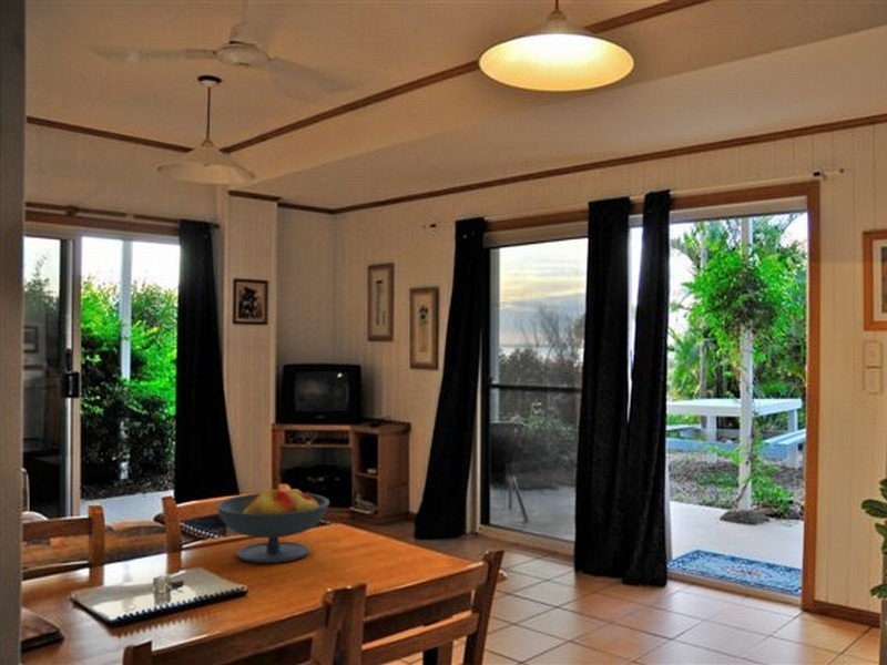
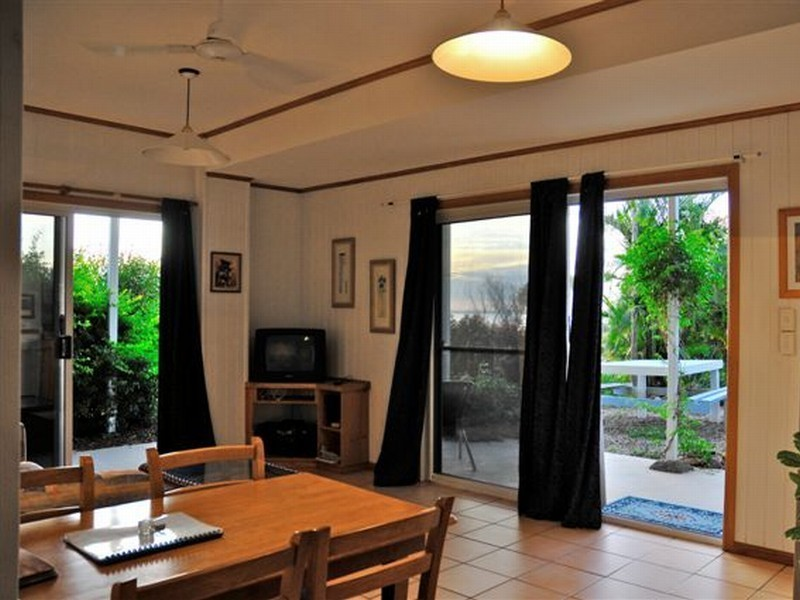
- fruit bowl [215,484,330,564]
